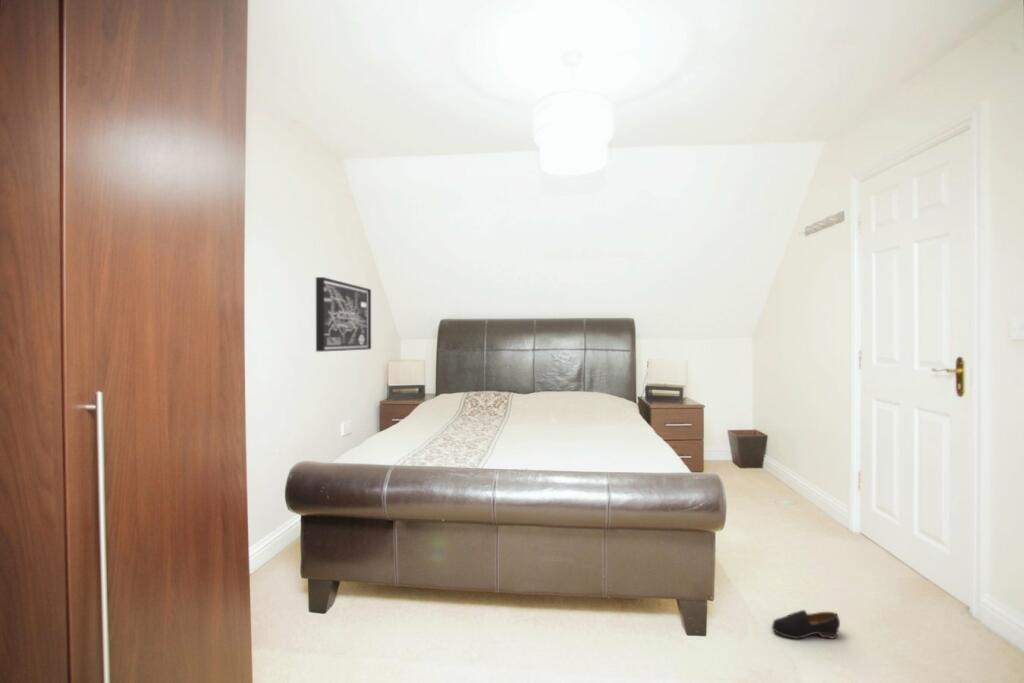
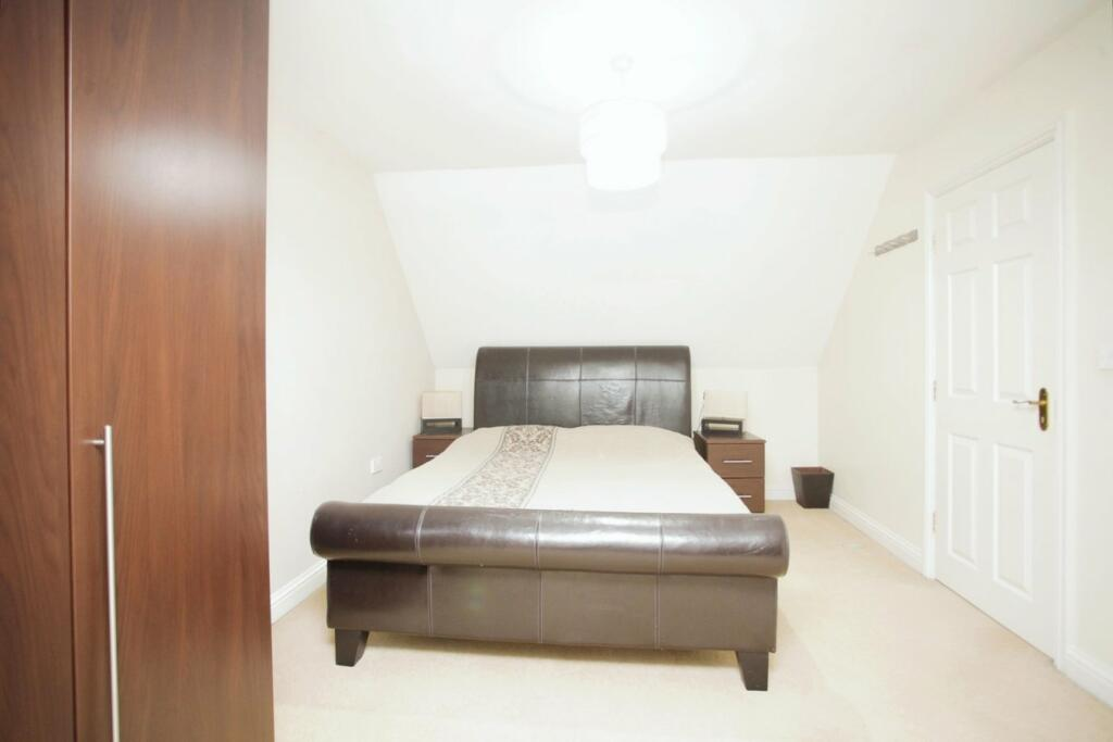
- wall art [315,276,372,353]
- shoe [771,609,841,640]
